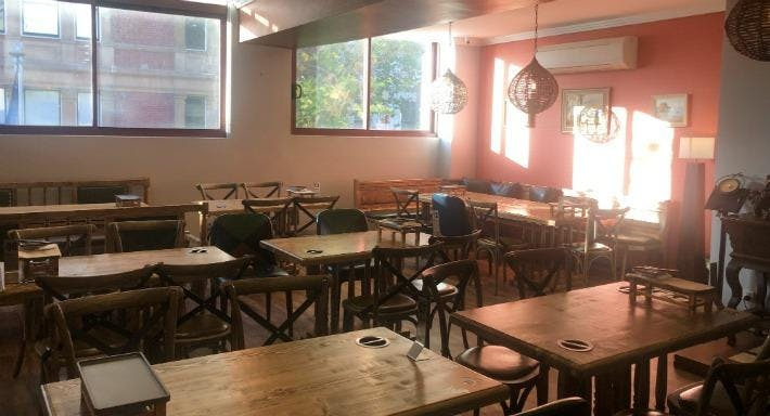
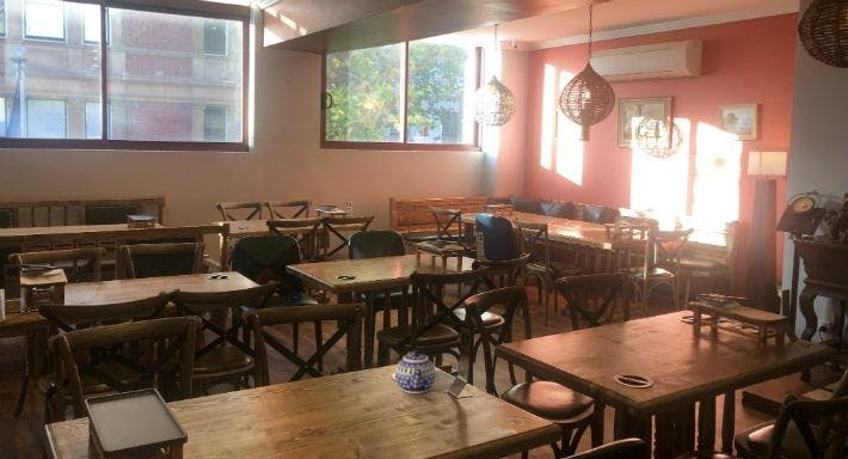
+ teapot [394,349,437,394]
